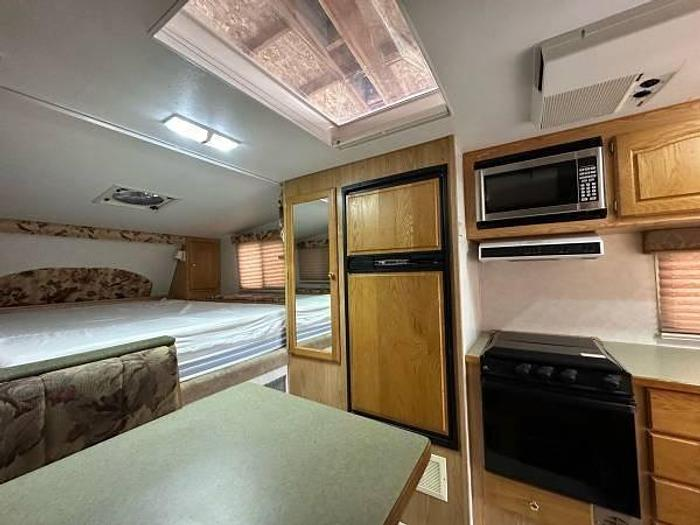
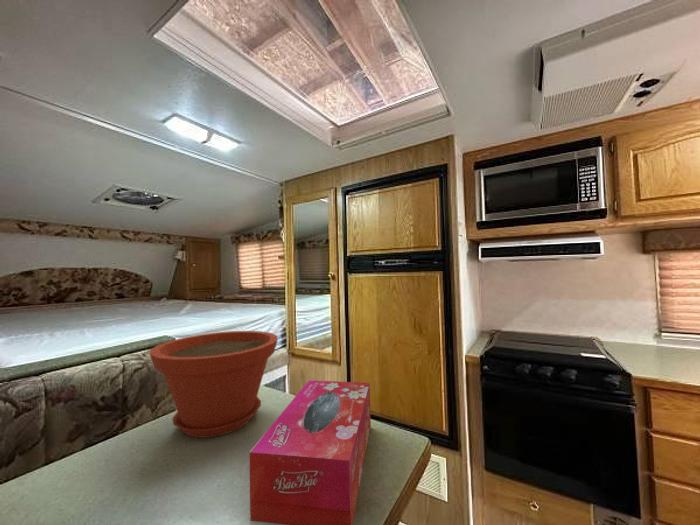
+ tissue box [248,380,372,525]
+ plant pot [149,330,279,439]
